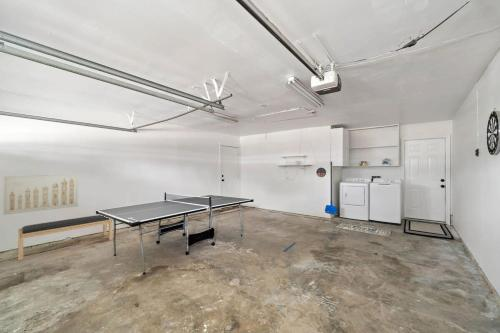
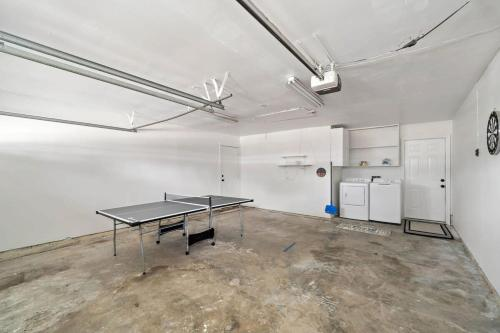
- wall art [2,174,79,216]
- bench [17,214,114,261]
